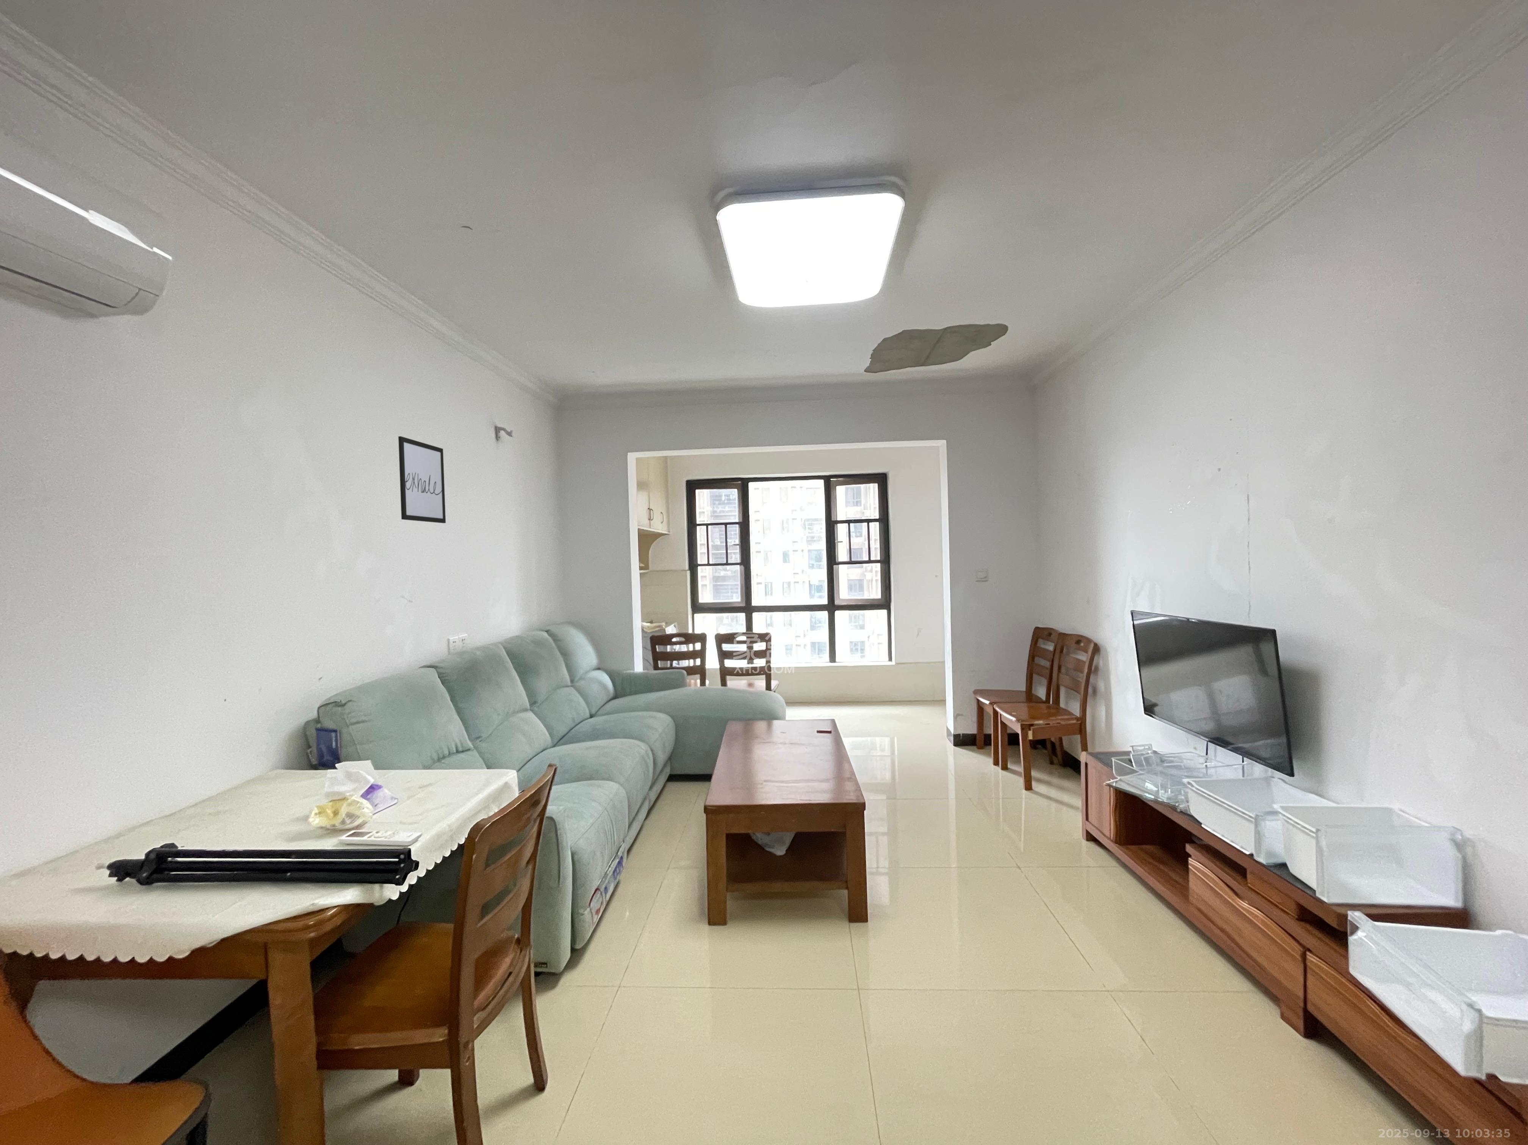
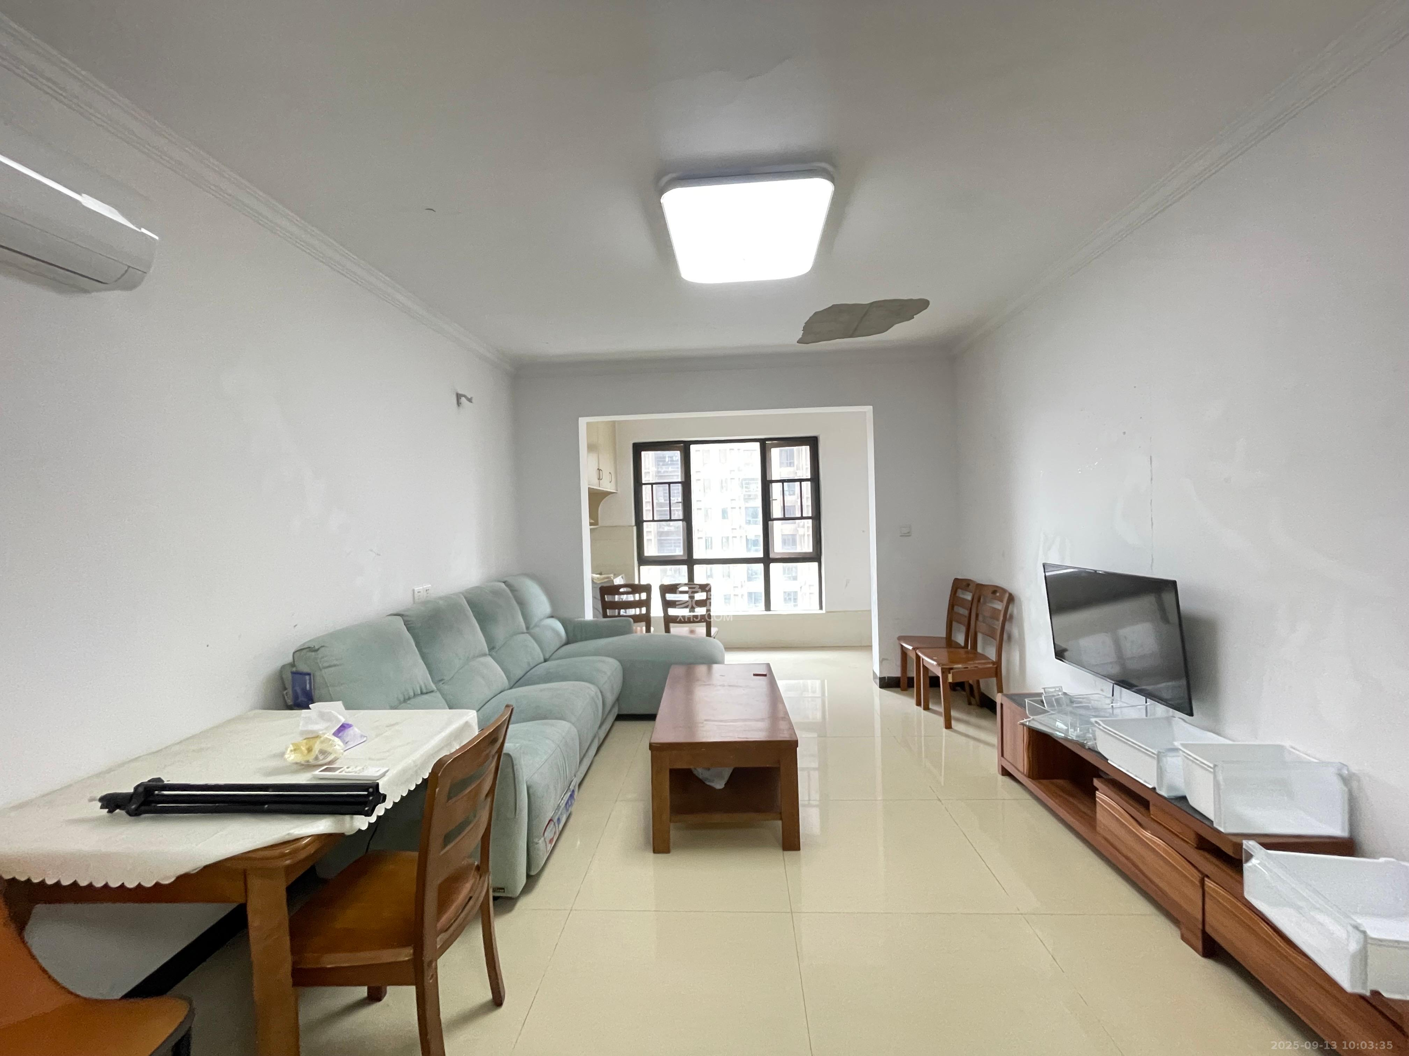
- wall art [398,435,446,523]
